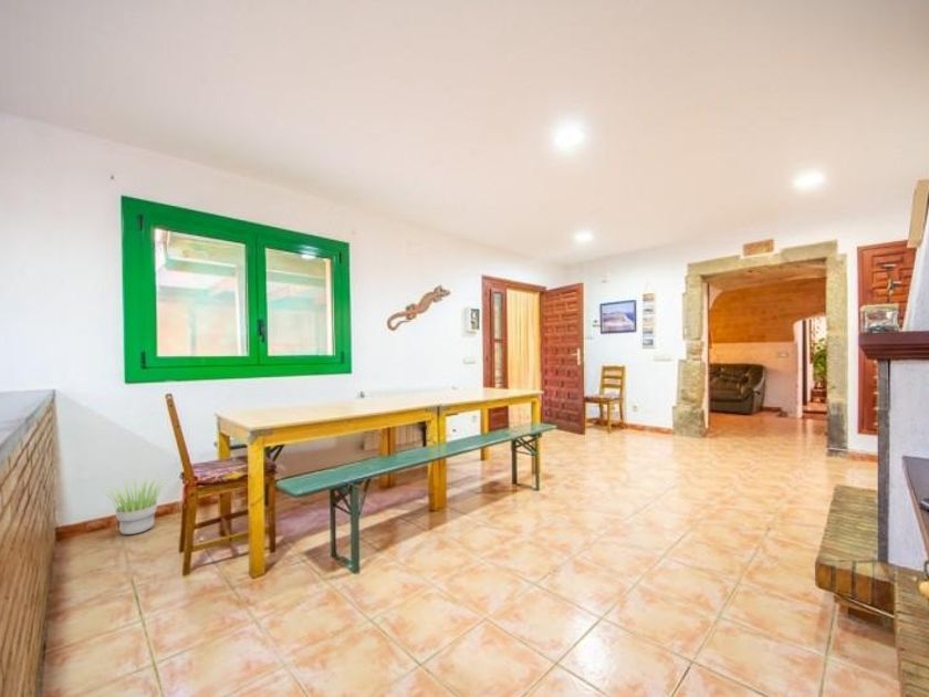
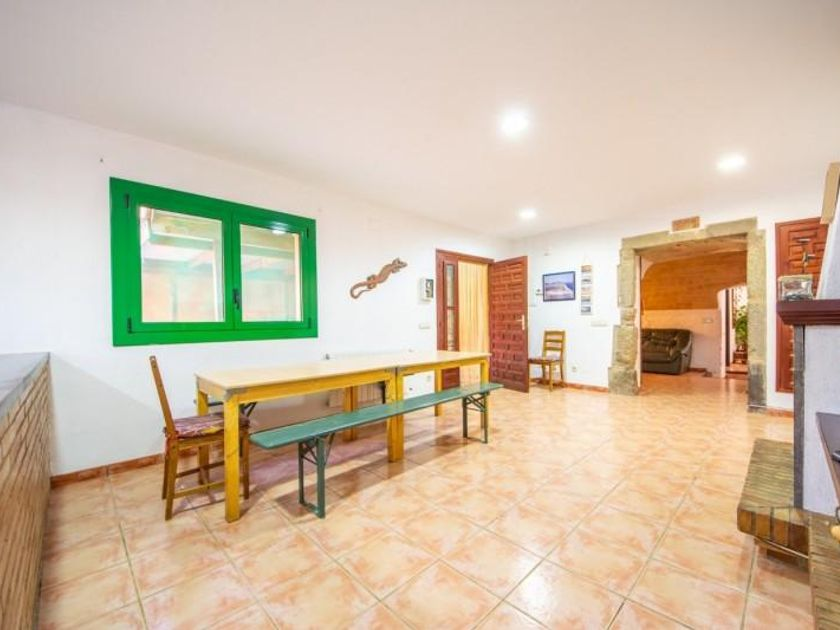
- potted plant [101,476,167,535]
